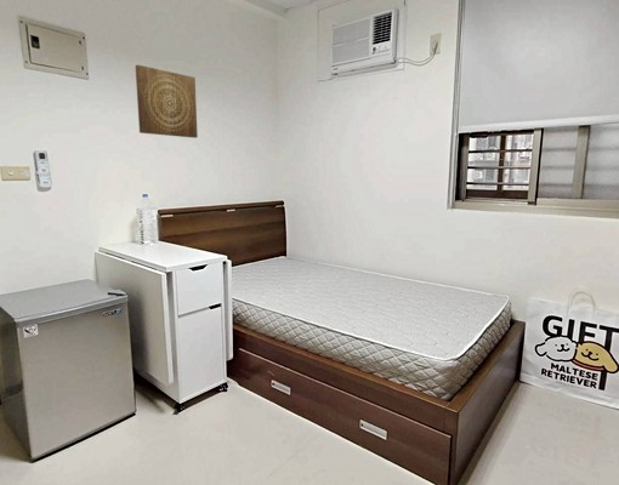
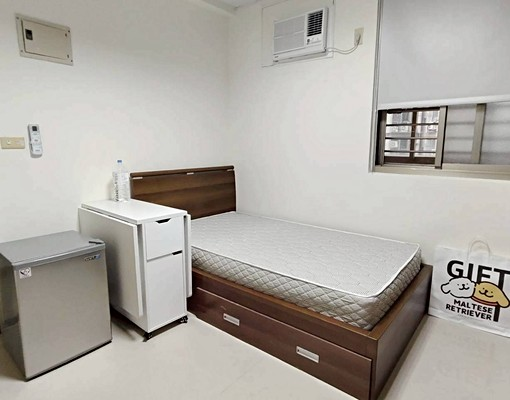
- wall art [135,63,199,139]
